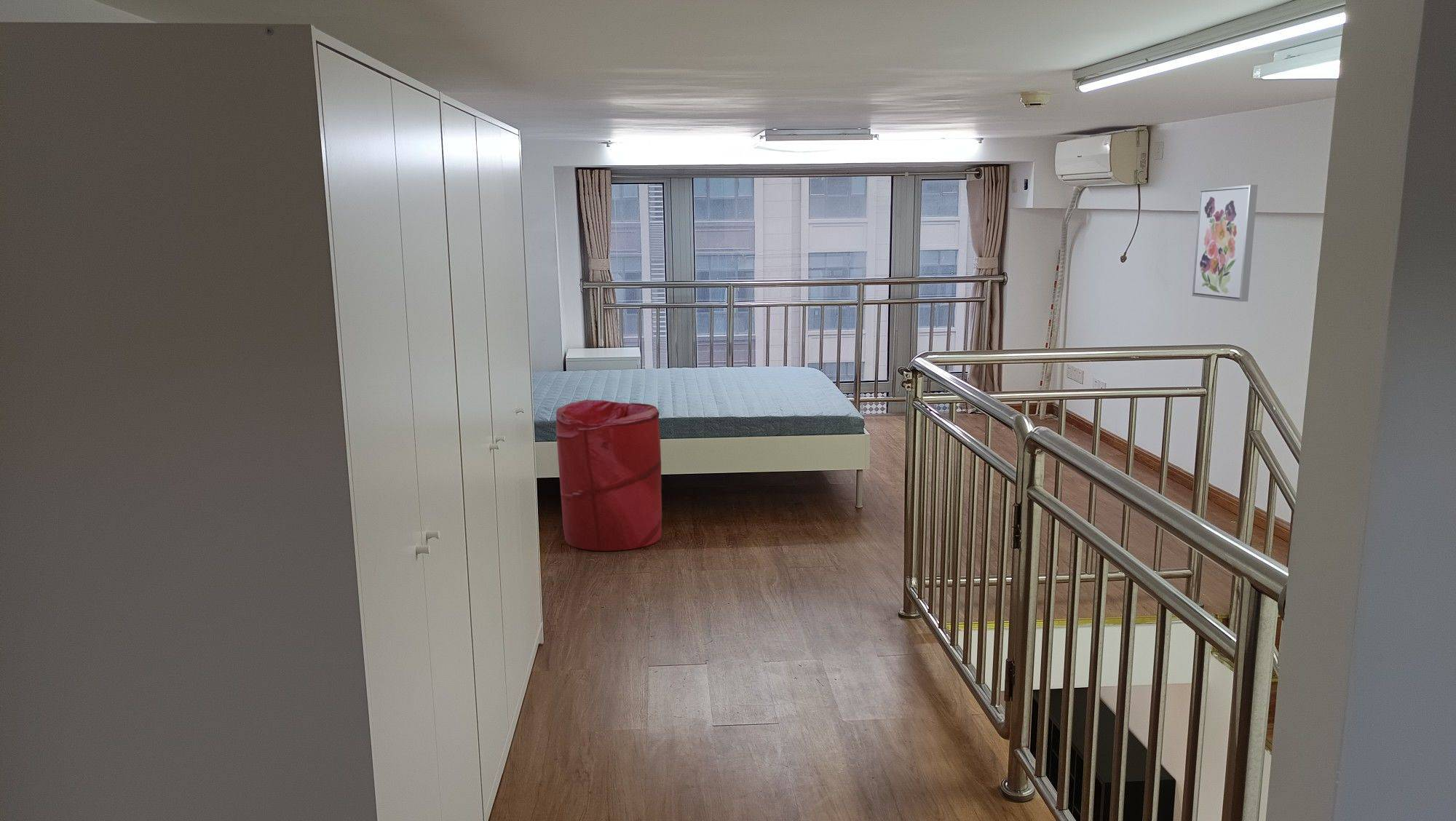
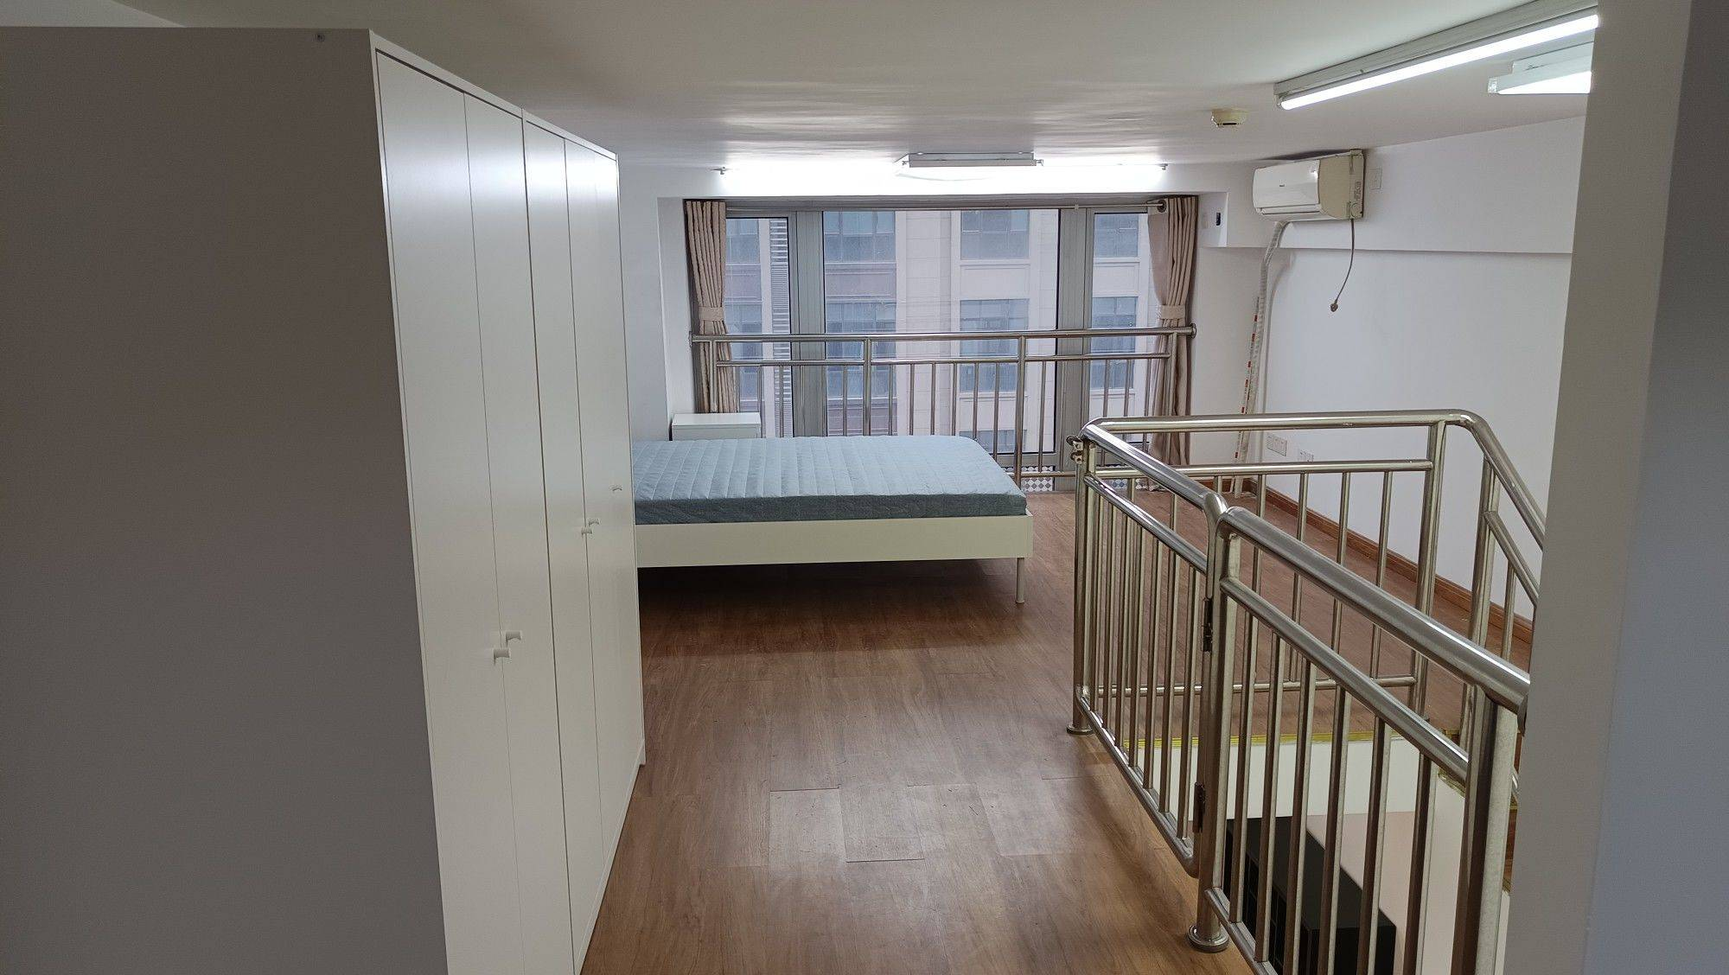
- laundry hamper [555,399,662,552]
- wall art [1192,184,1259,302]
